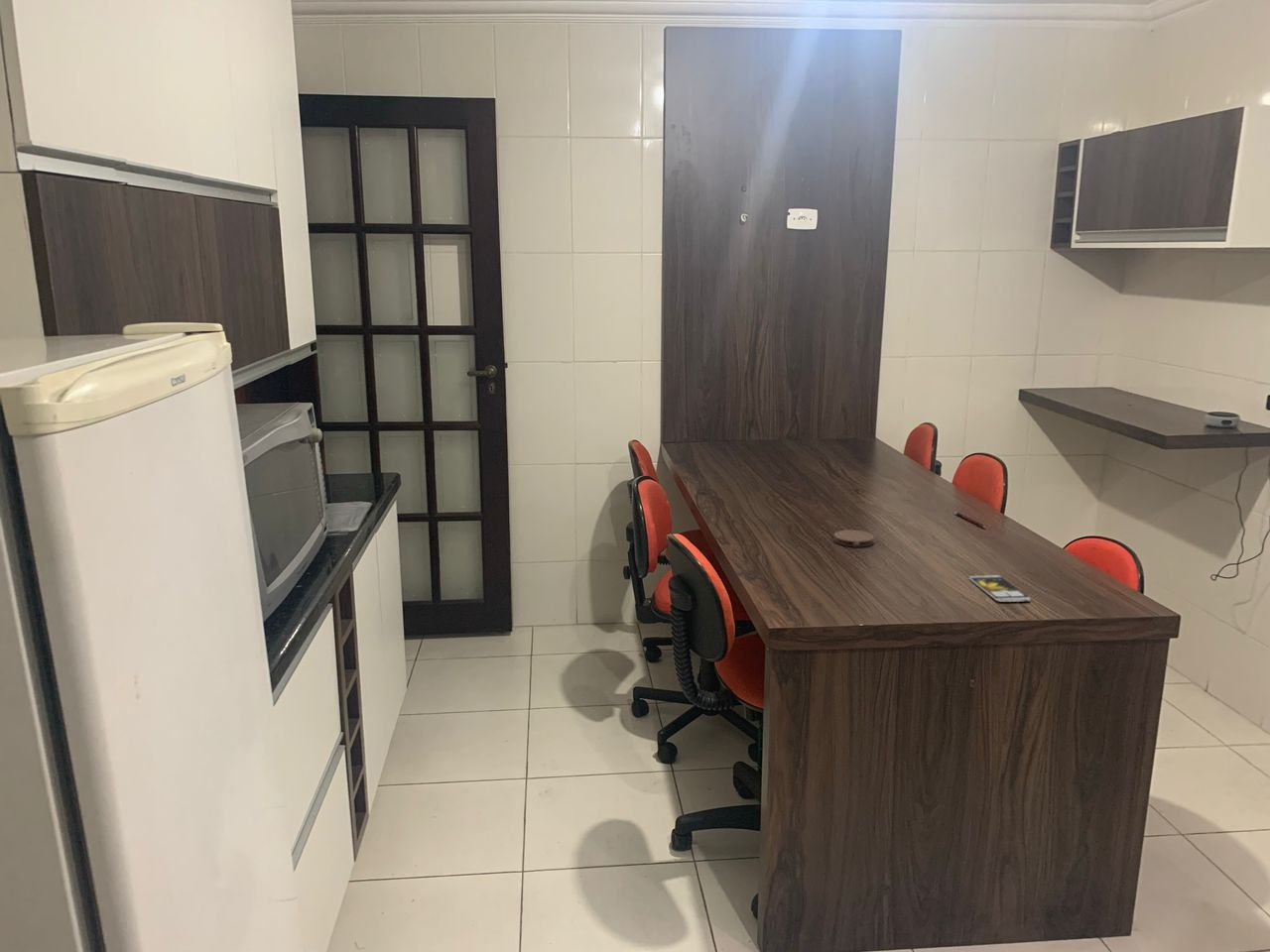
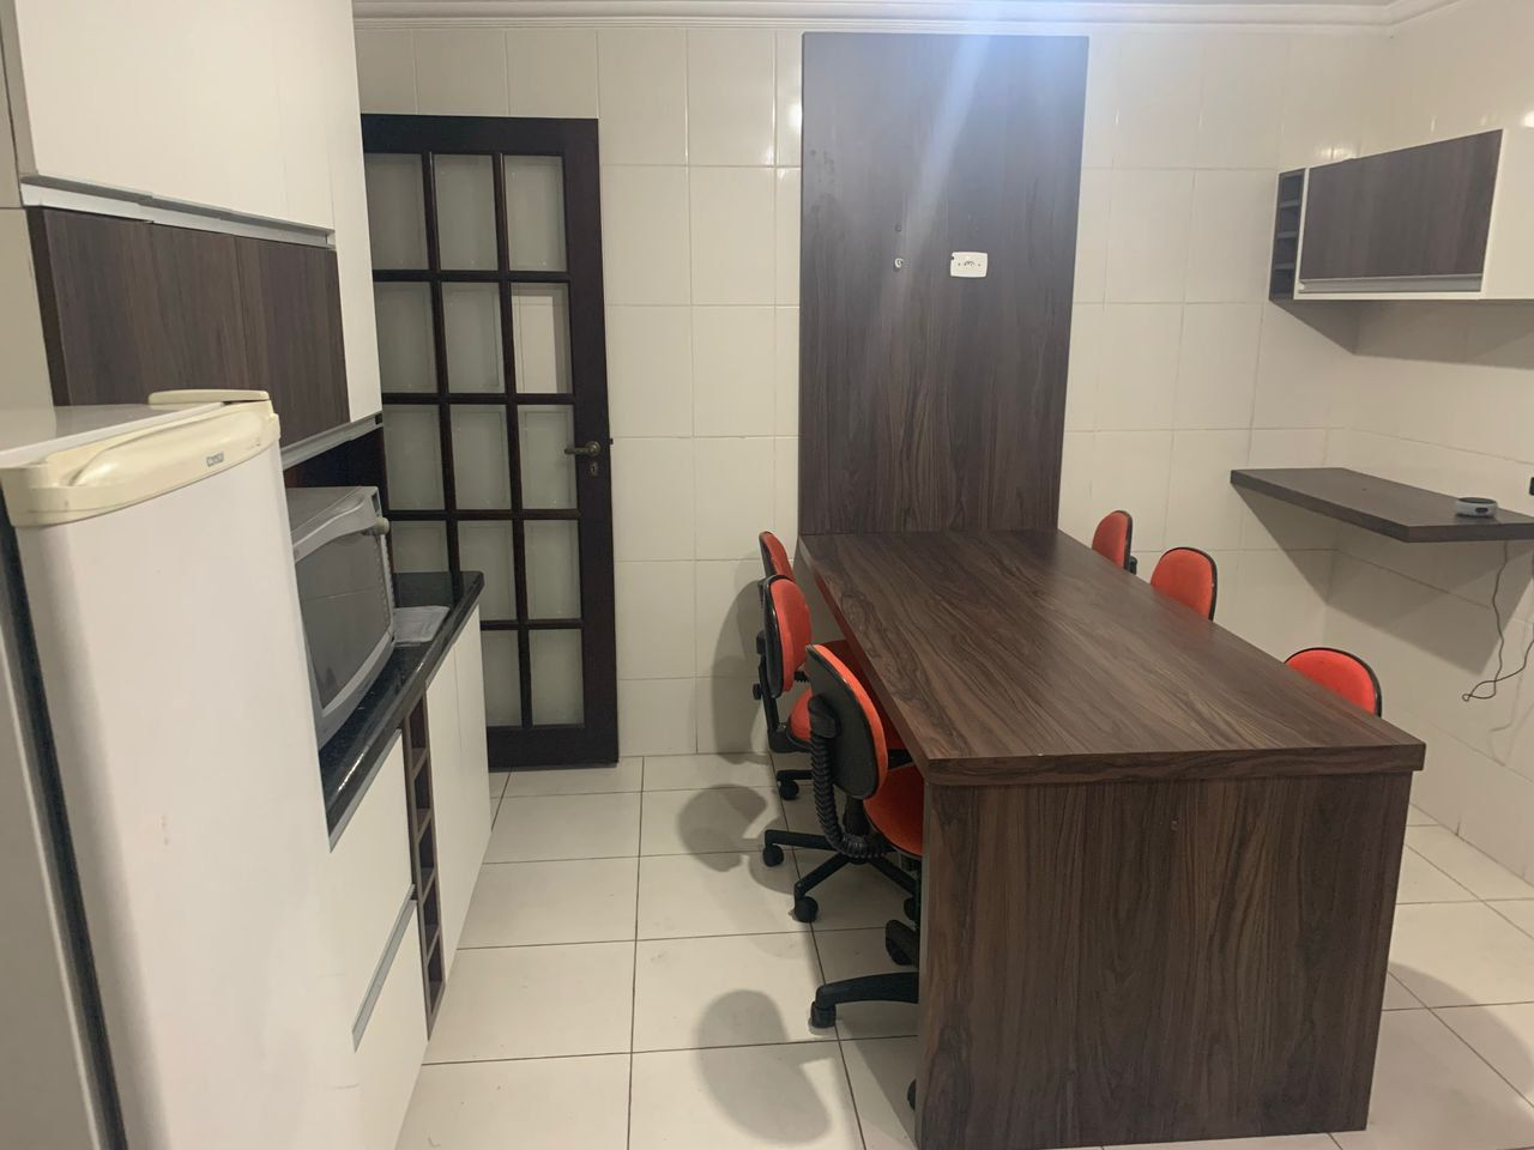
- smartphone [968,574,1032,603]
- coaster [833,529,875,547]
- pen [953,511,986,529]
